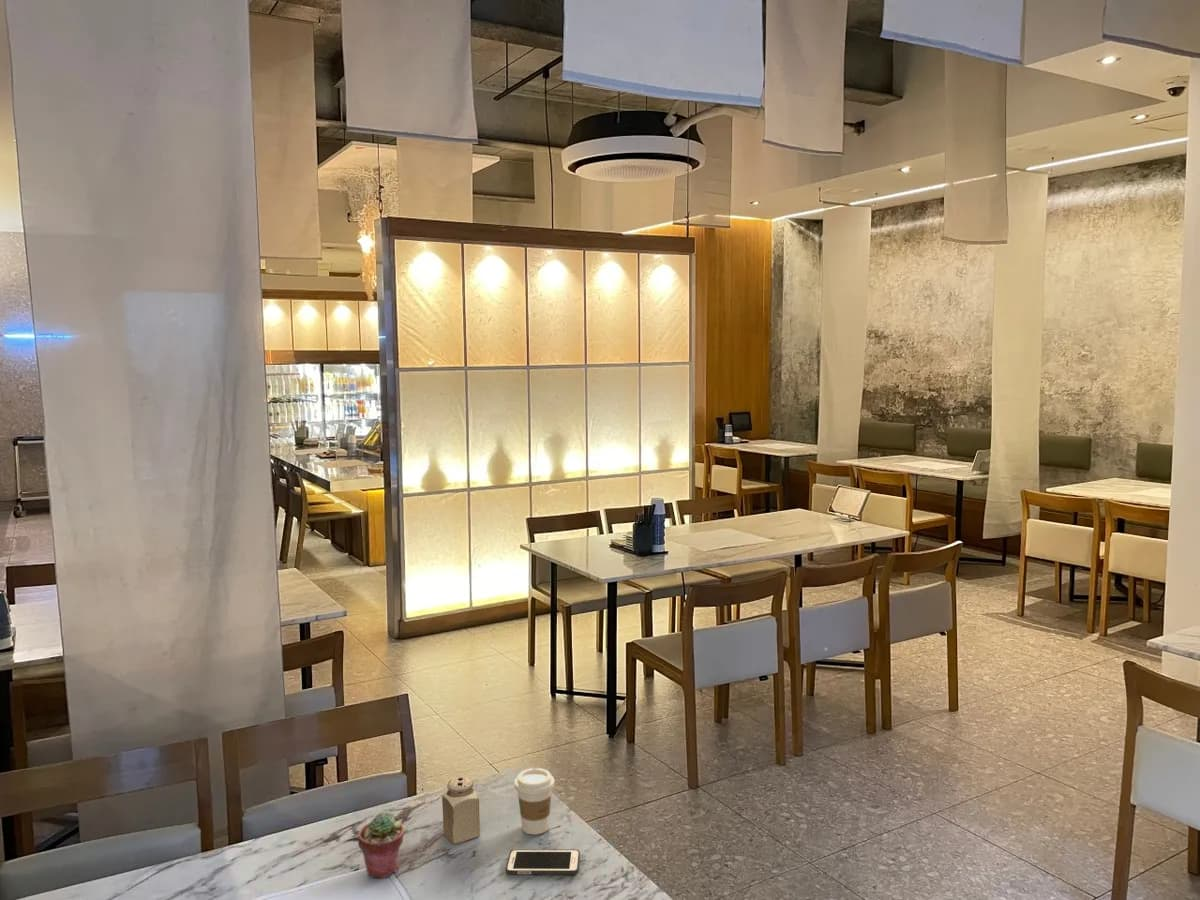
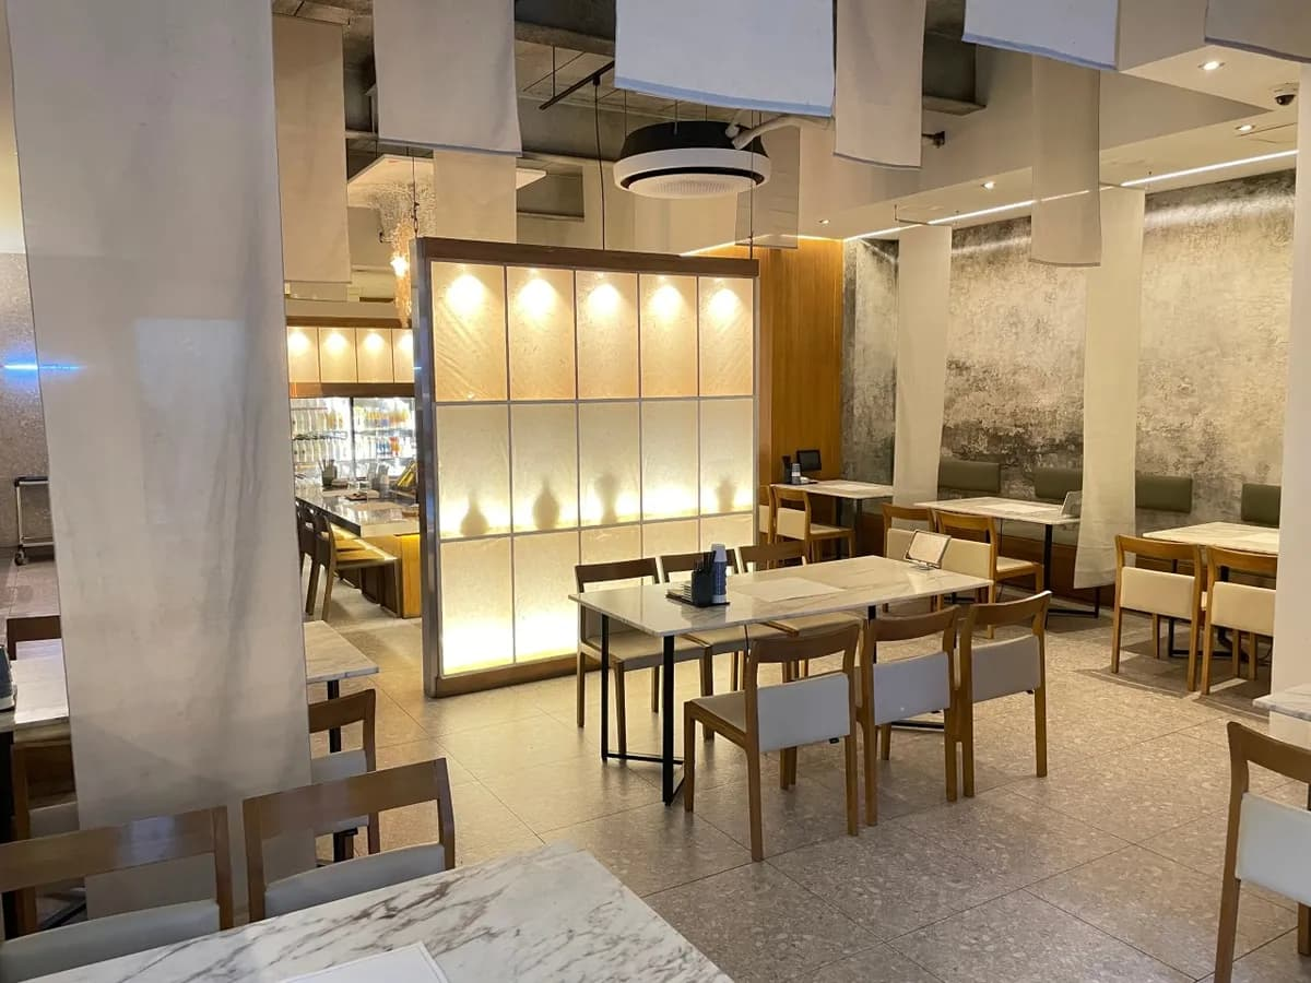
- potted succulent [357,811,405,879]
- coffee cup [513,767,556,836]
- salt shaker [441,776,481,845]
- cell phone [505,848,581,875]
